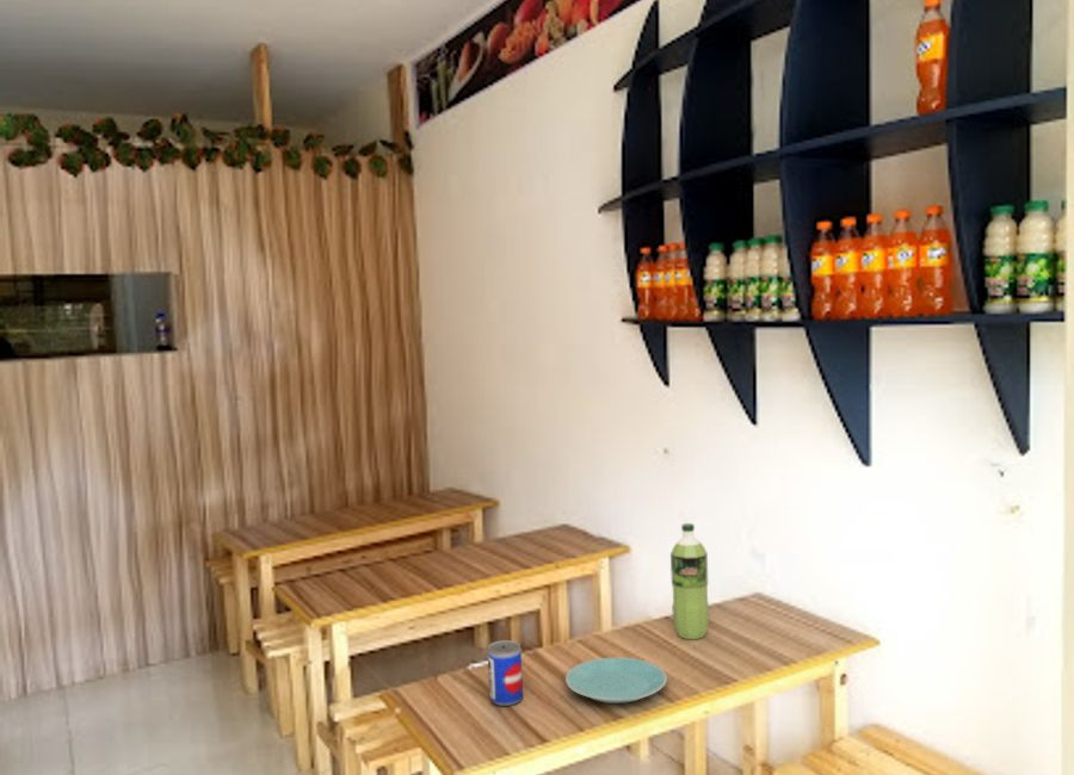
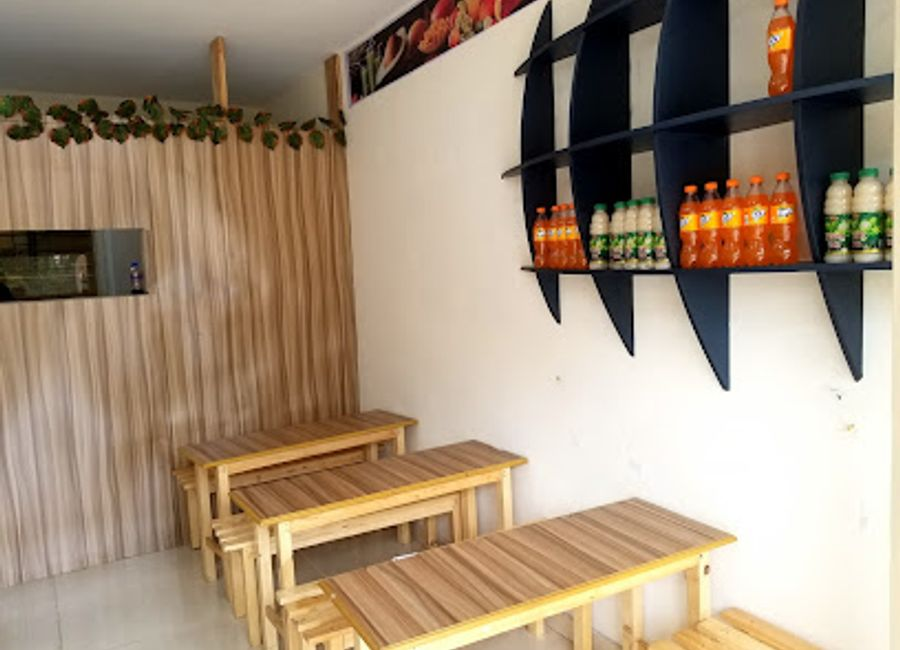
- plate [564,657,668,705]
- pop [669,522,710,640]
- beer can [487,639,524,707]
